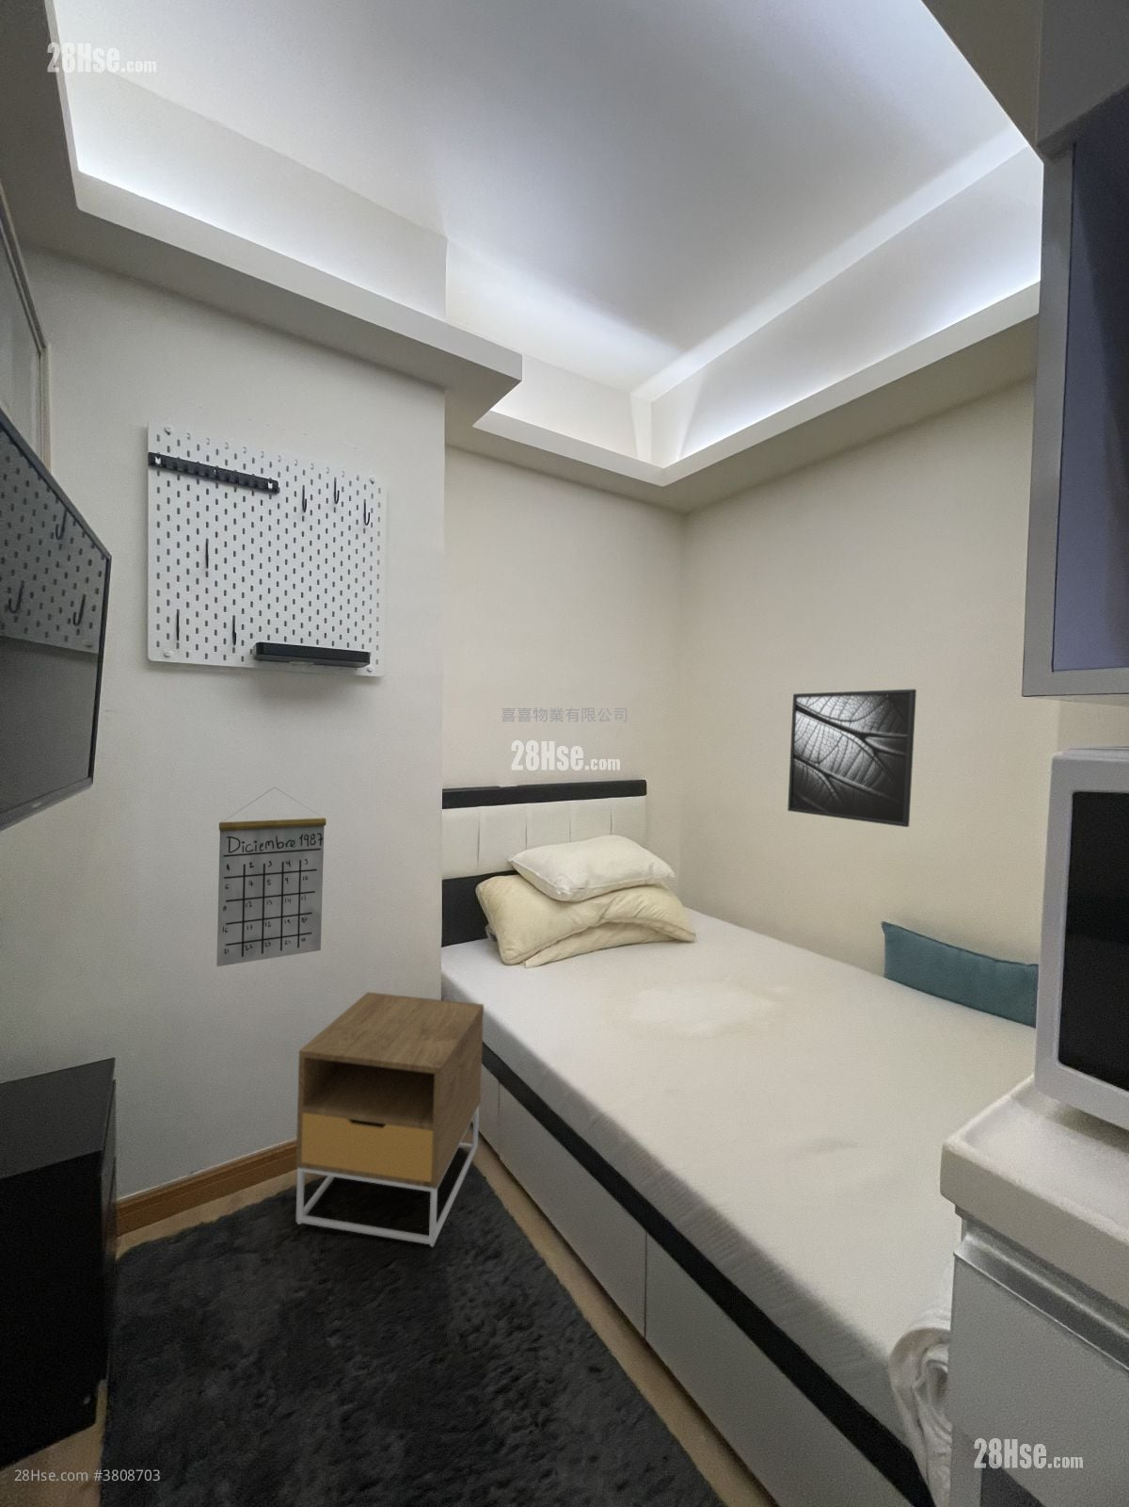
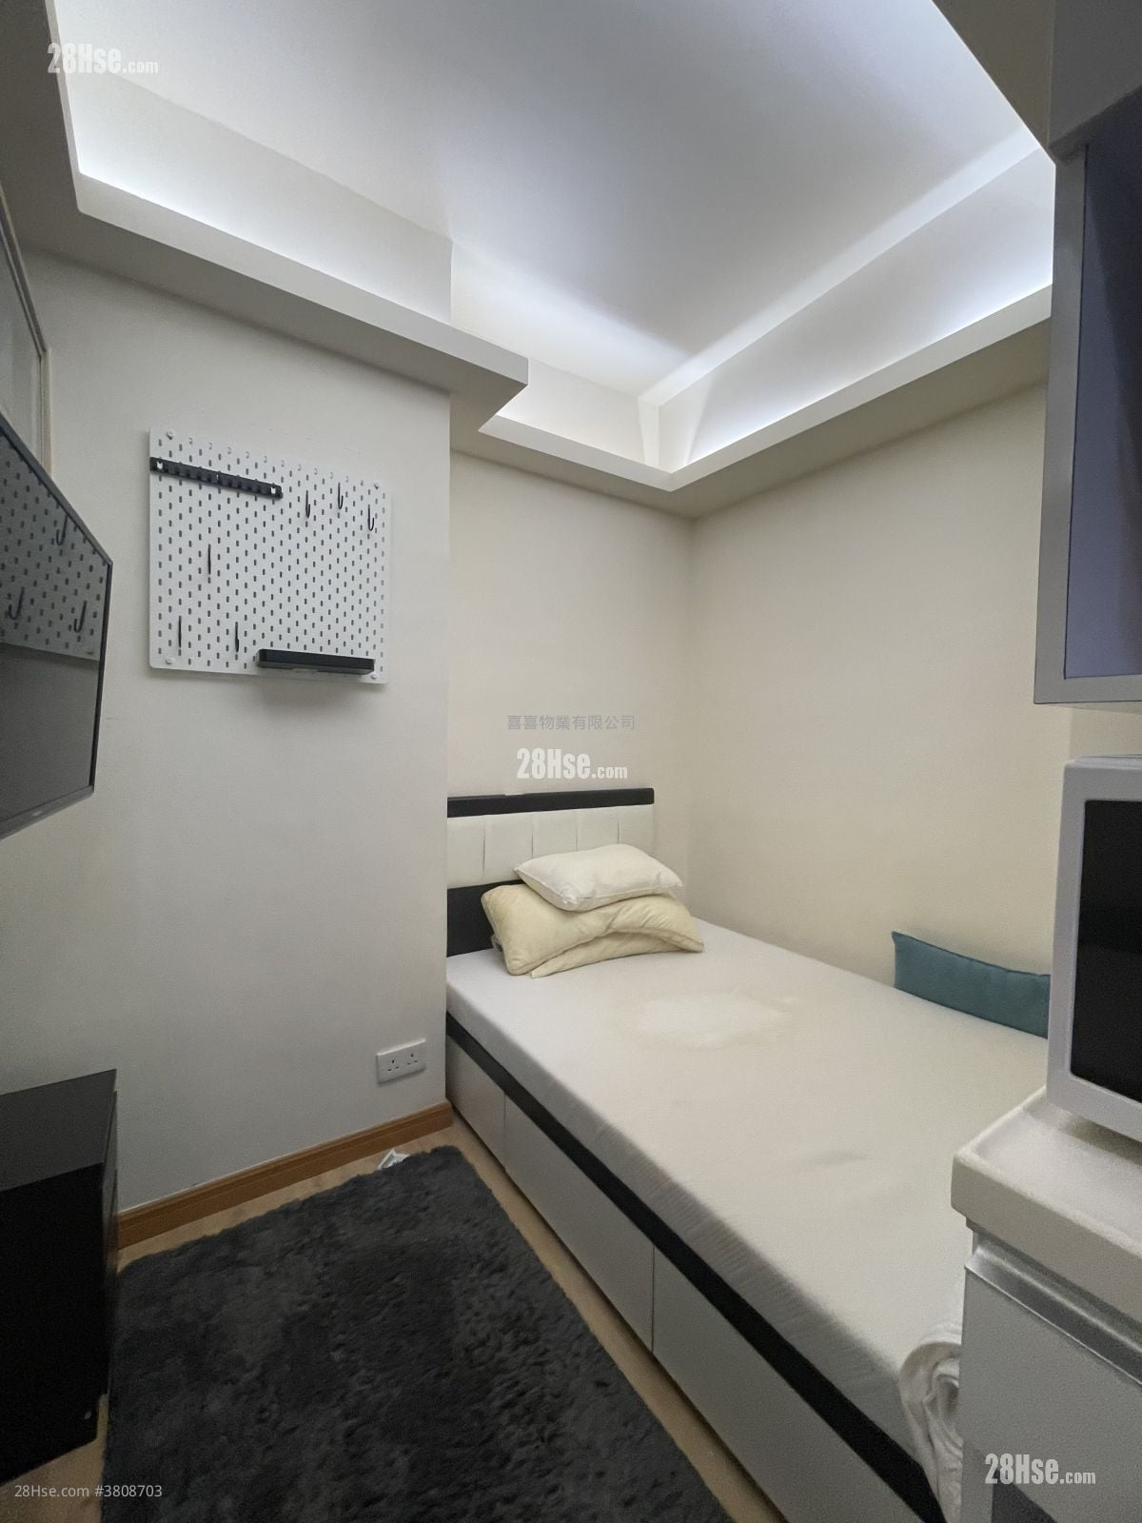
- nightstand [295,991,485,1248]
- calendar [216,787,327,967]
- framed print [786,688,918,828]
